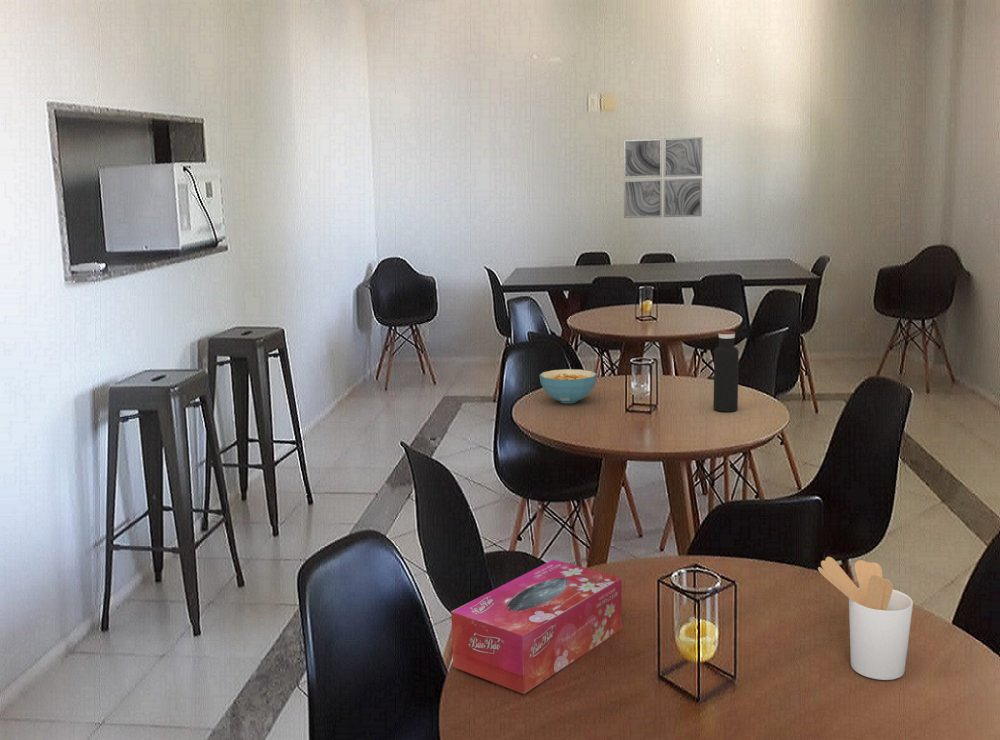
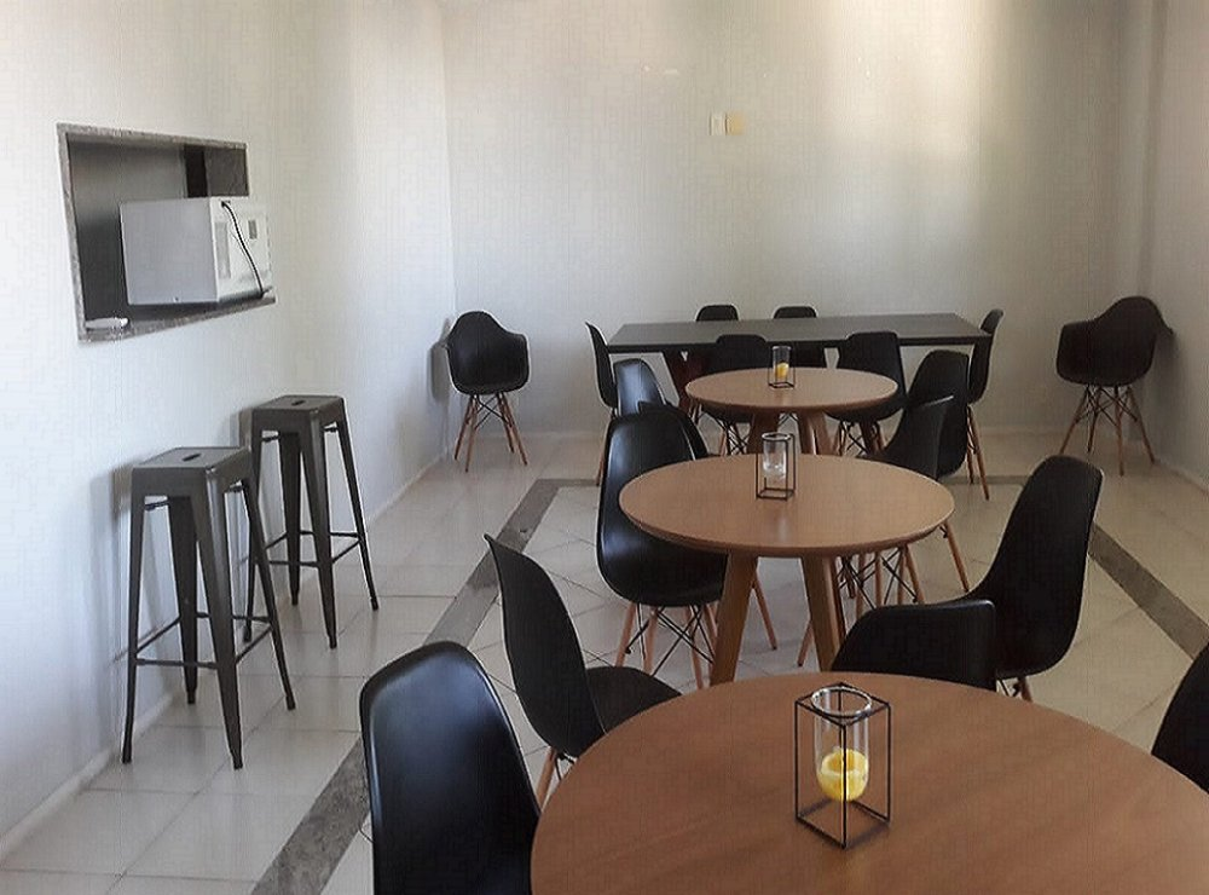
- wall art [623,136,704,219]
- cereal bowl [538,368,598,404]
- utensil holder [817,556,914,681]
- water bottle [713,330,740,413]
- tissue box [450,558,623,695]
